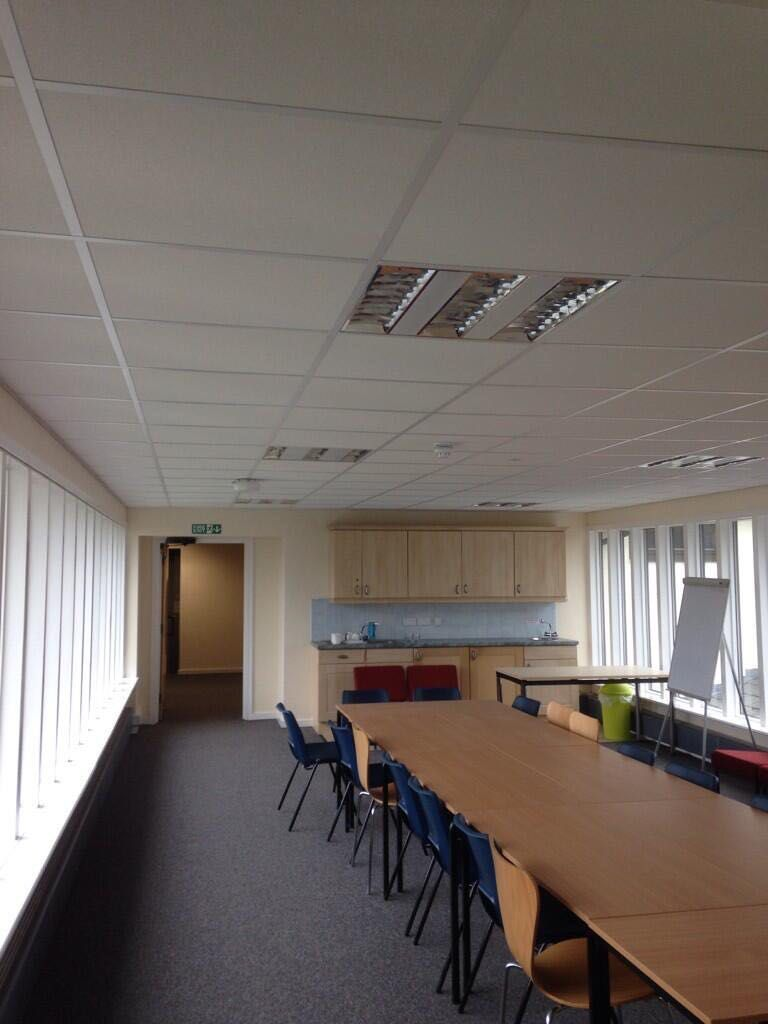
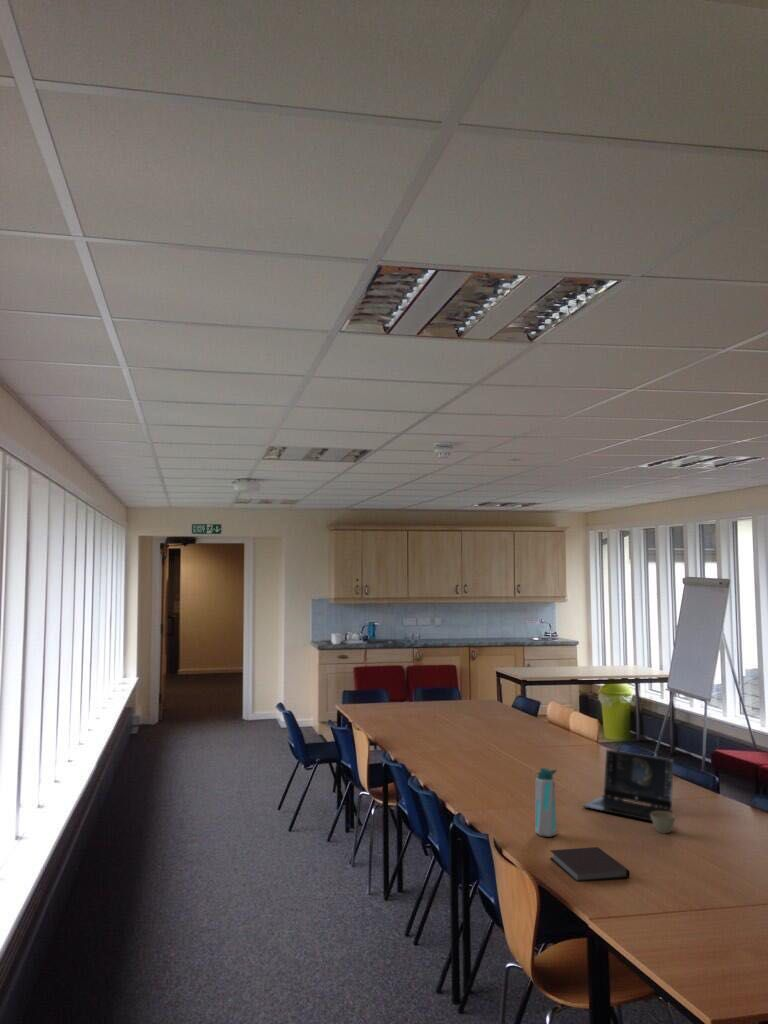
+ flower pot [651,812,676,834]
+ laptop [581,749,675,822]
+ water bottle [534,767,558,838]
+ notebook [549,846,631,883]
